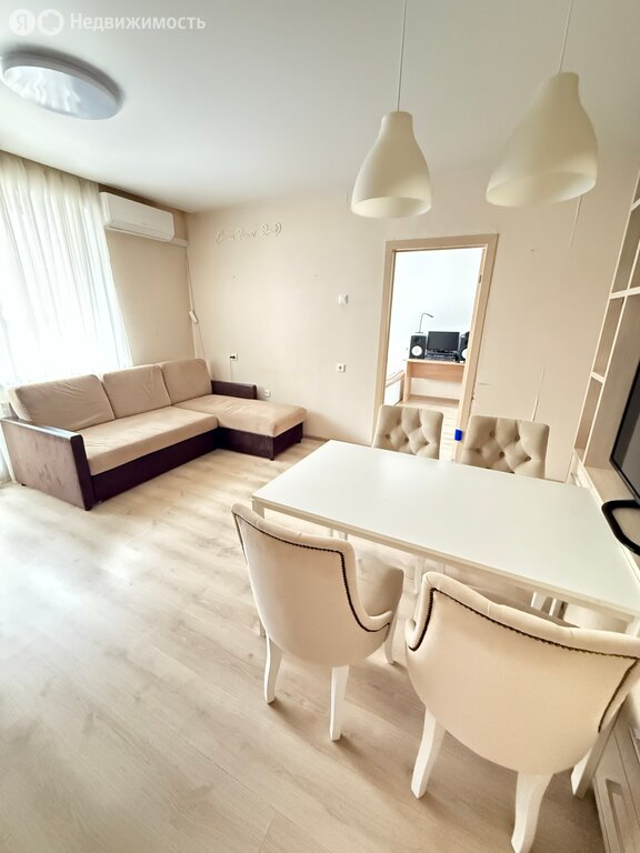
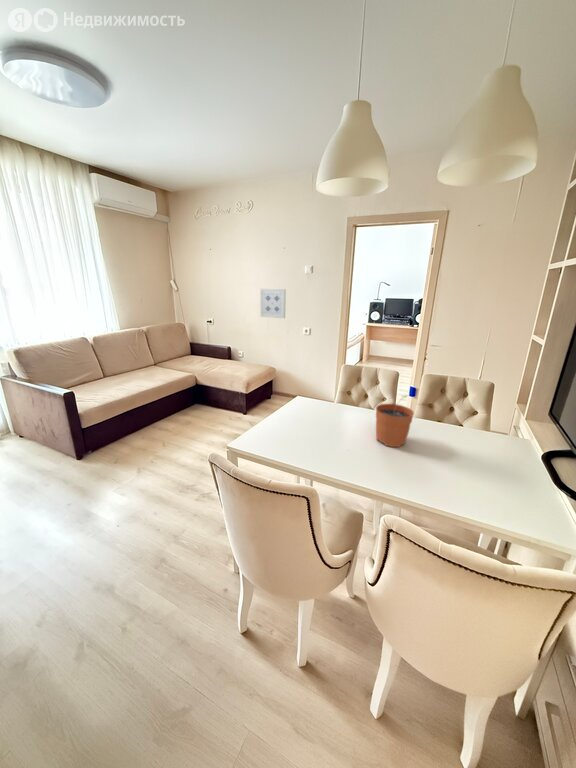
+ wall art [259,288,287,319]
+ plant pot [375,395,415,448]
